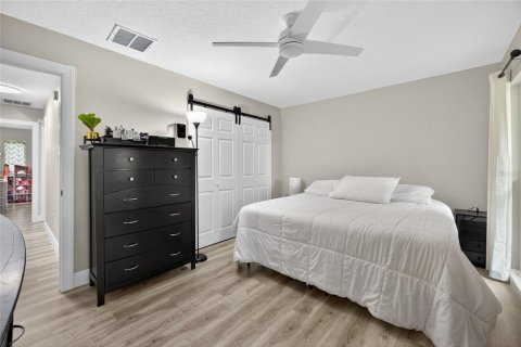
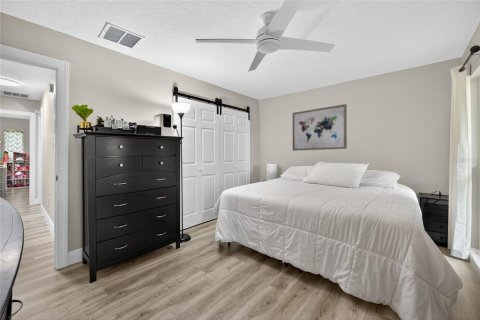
+ wall art [292,103,348,152]
